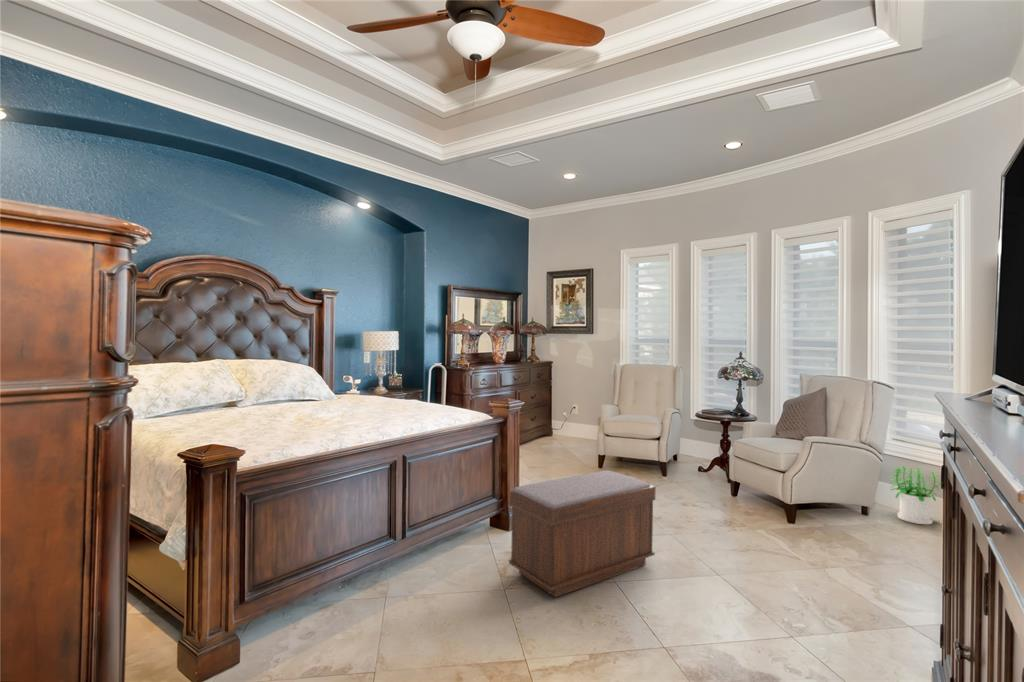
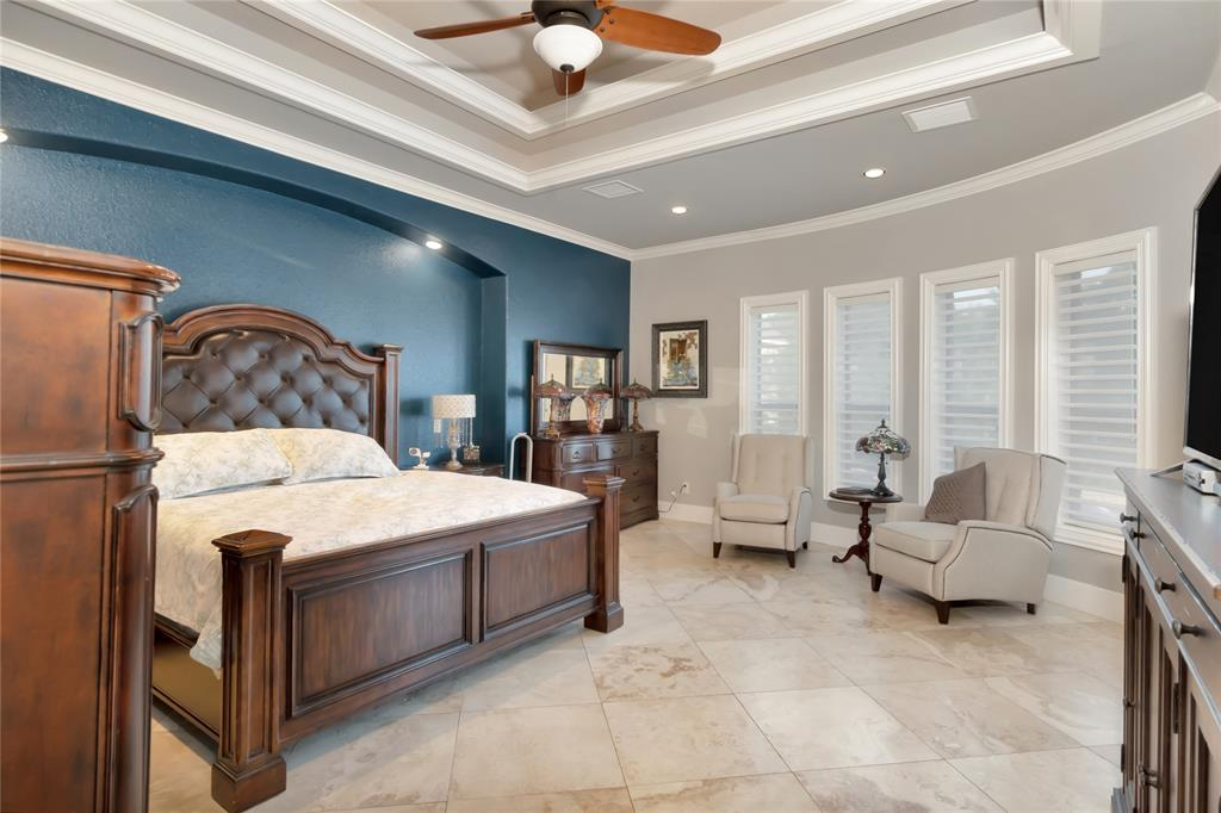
- bench [508,469,657,598]
- potted plant [889,465,942,525]
